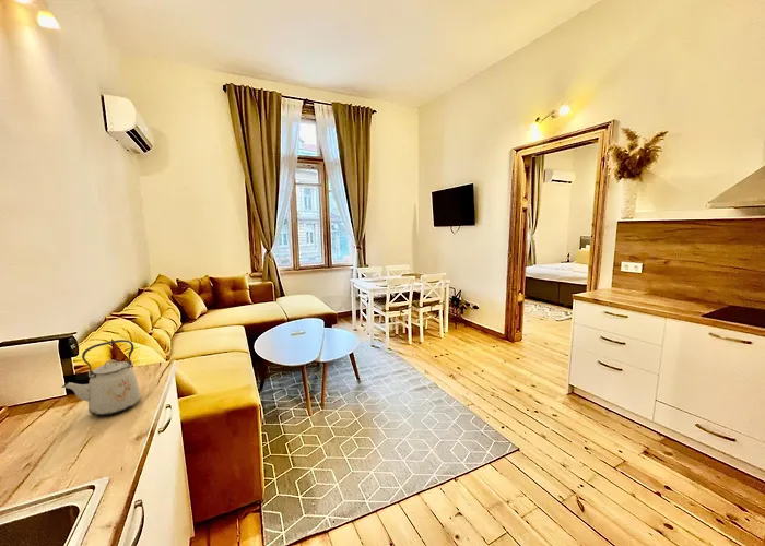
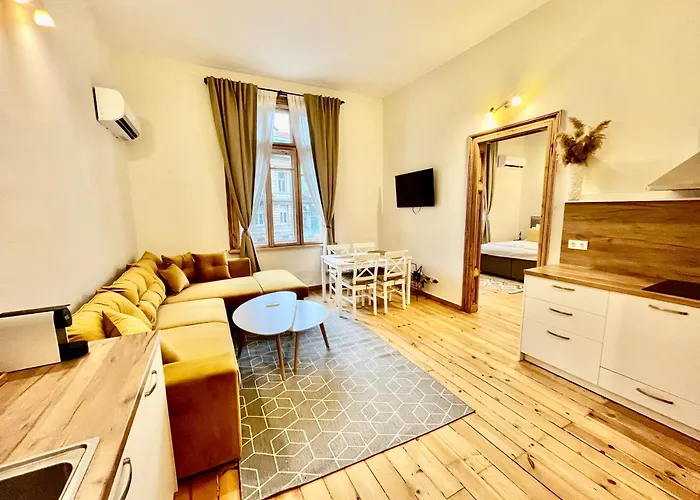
- kettle [61,339,142,416]
